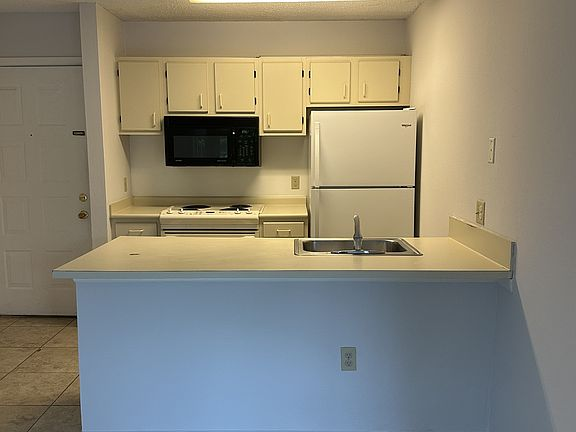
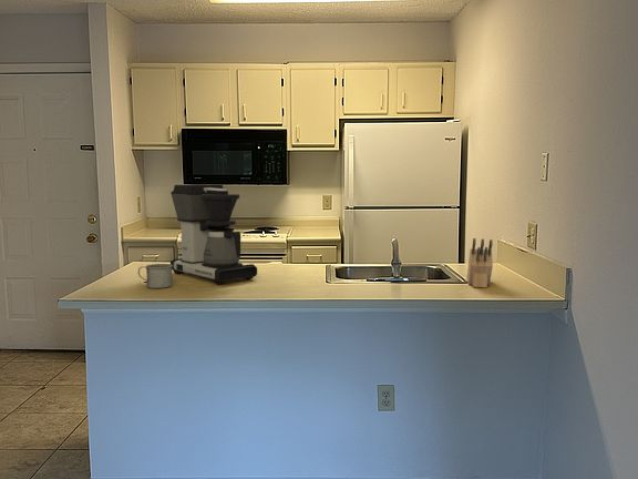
+ coffee maker [169,183,258,285]
+ knife block [466,237,494,288]
+ mug [137,263,174,289]
